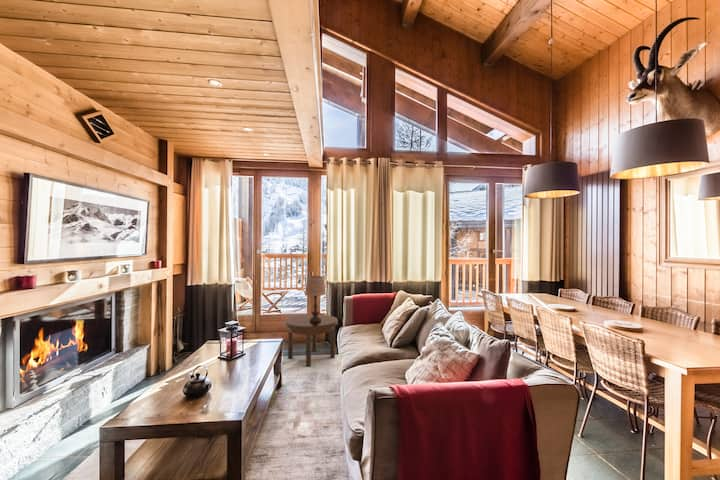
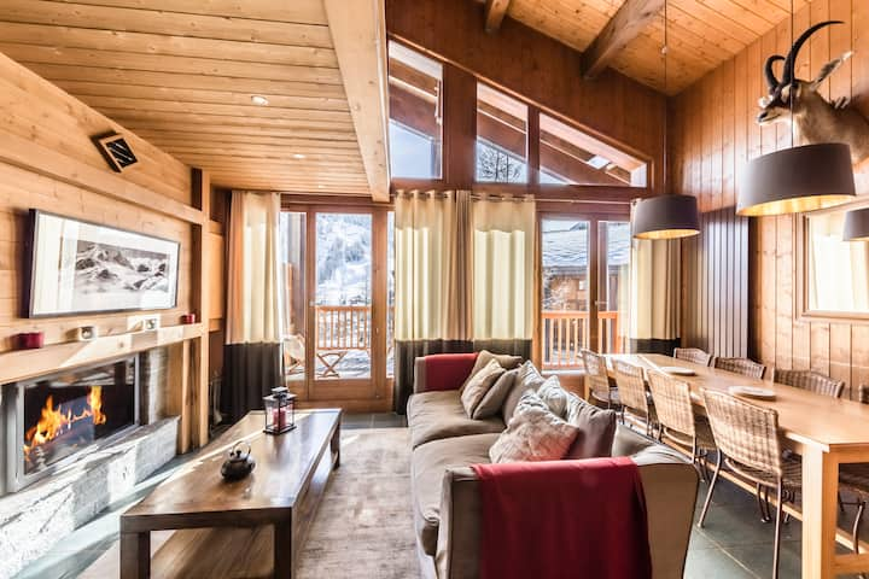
- side table [284,314,339,367]
- table lamp [304,275,327,322]
